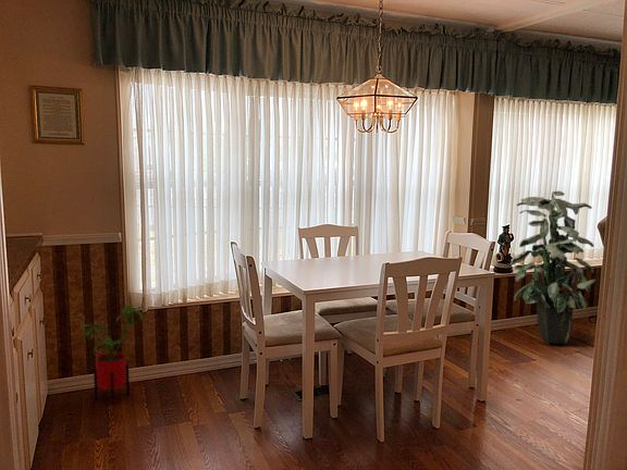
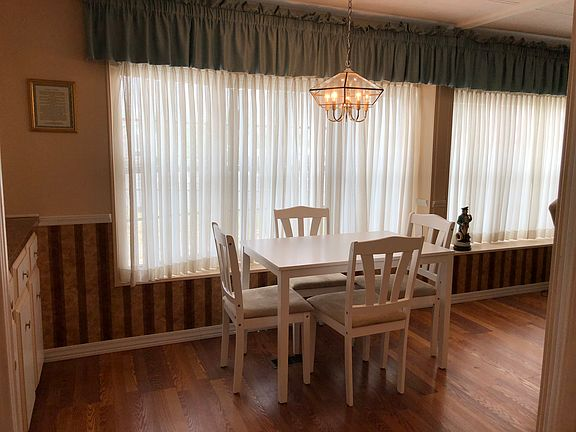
- house plant [81,304,145,405]
- indoor plant [509,190,598,345]
